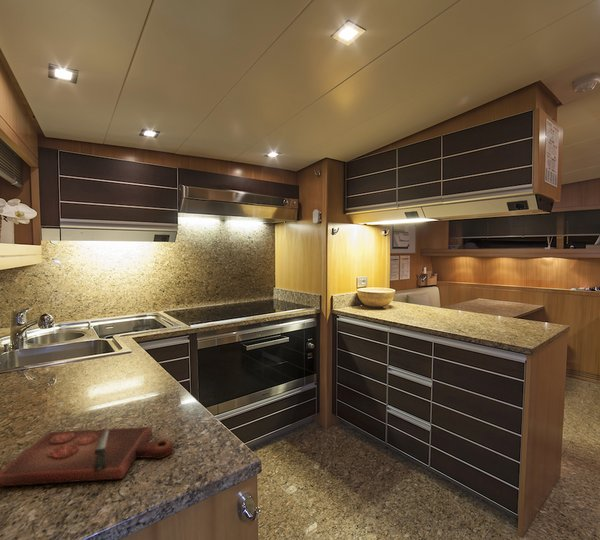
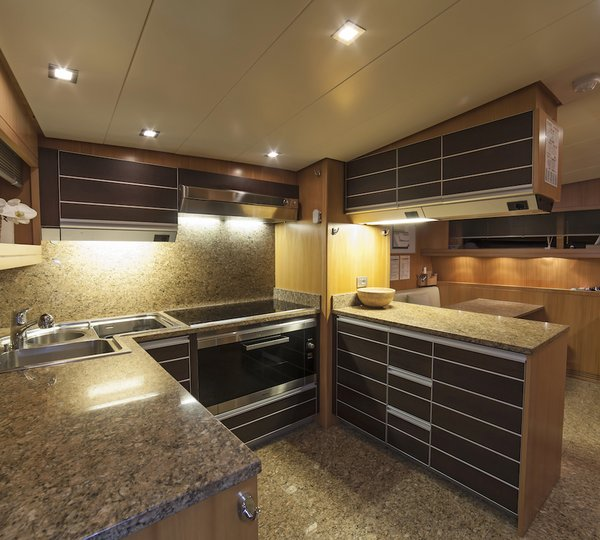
- cutting board [0,426,174,487]
